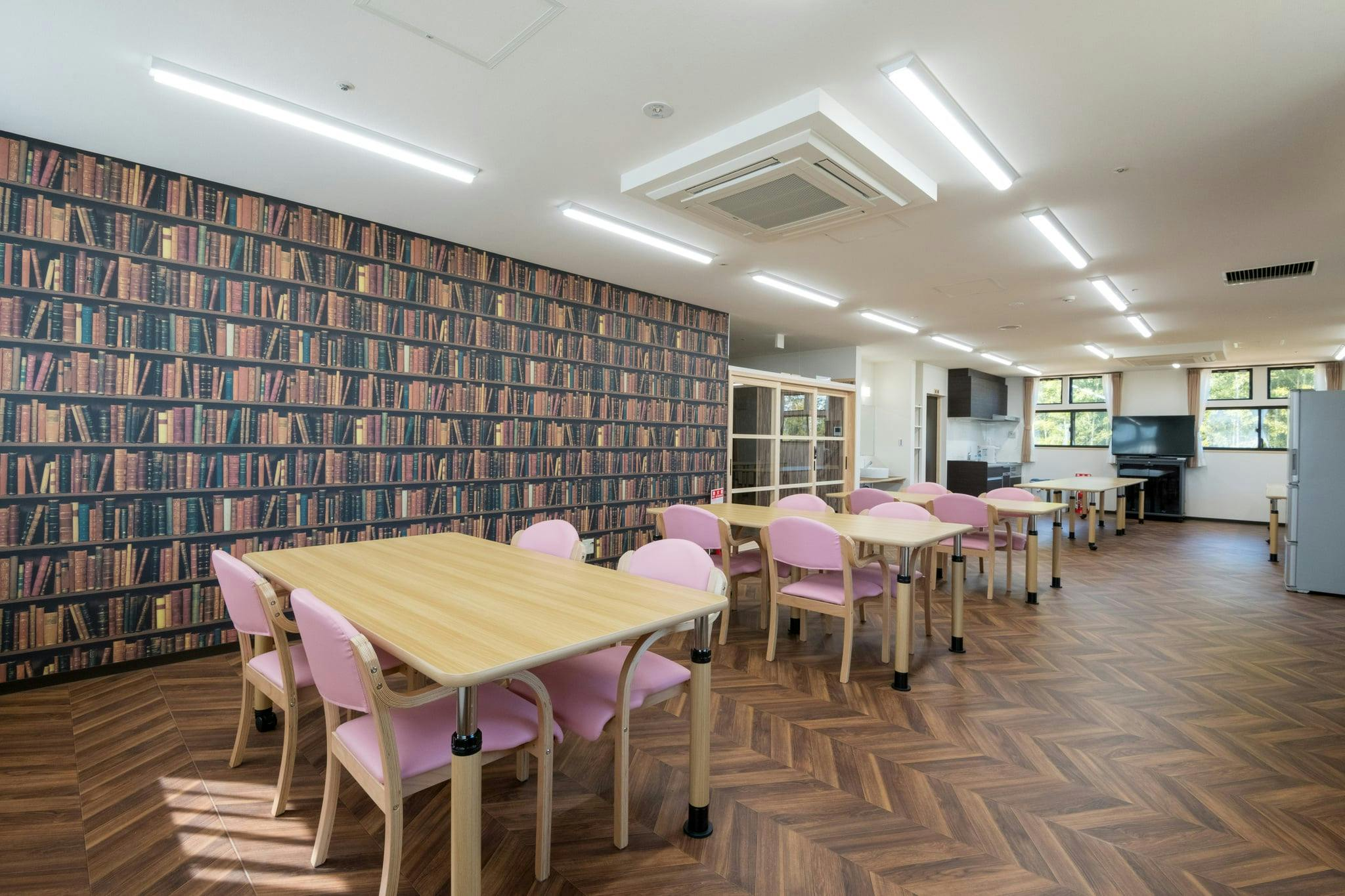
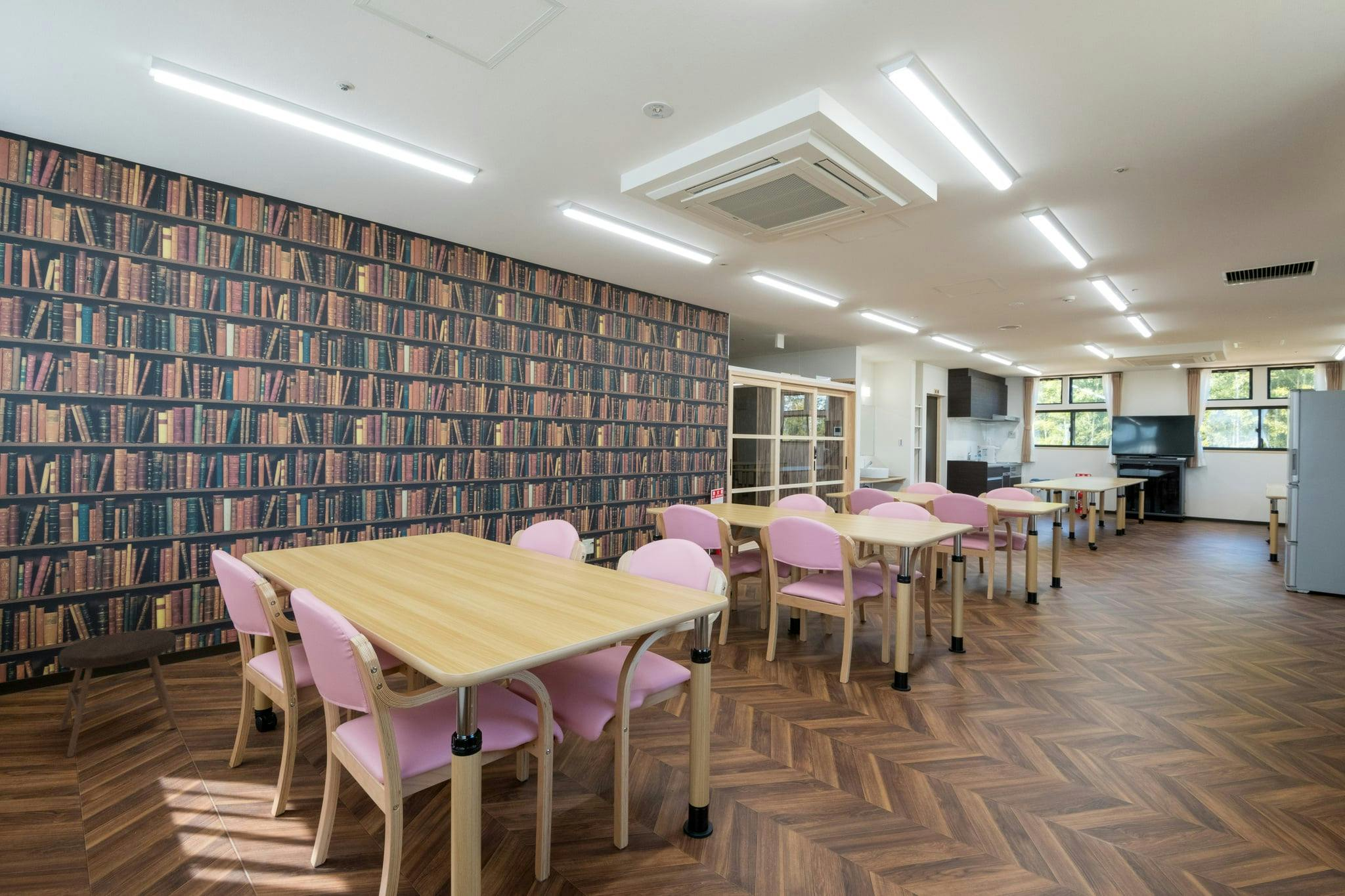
+ stool [58,629,177,758]
